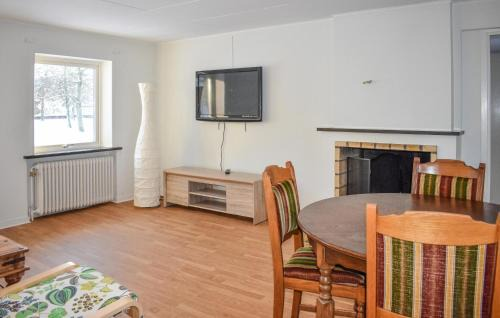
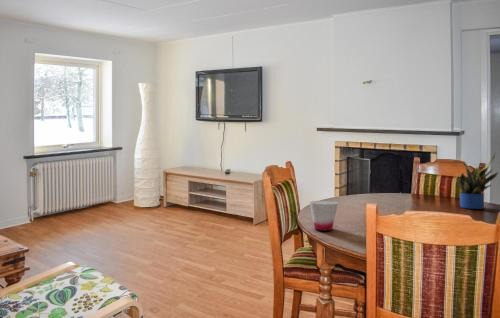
+ cup [309,200,339,232]
+ potted plant [456,152,499,210]
